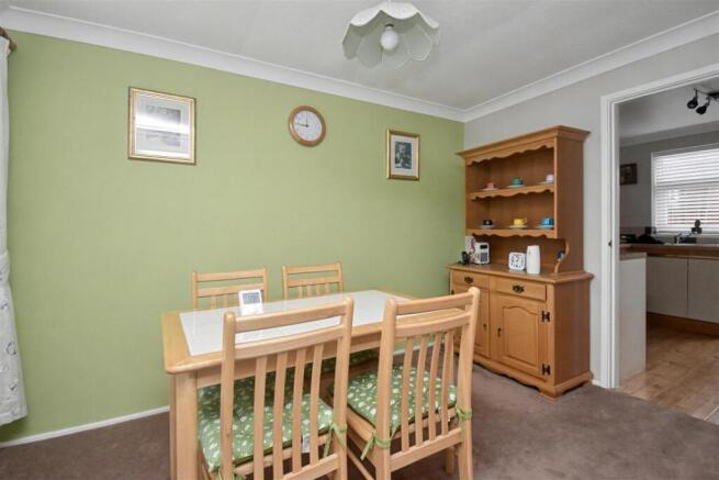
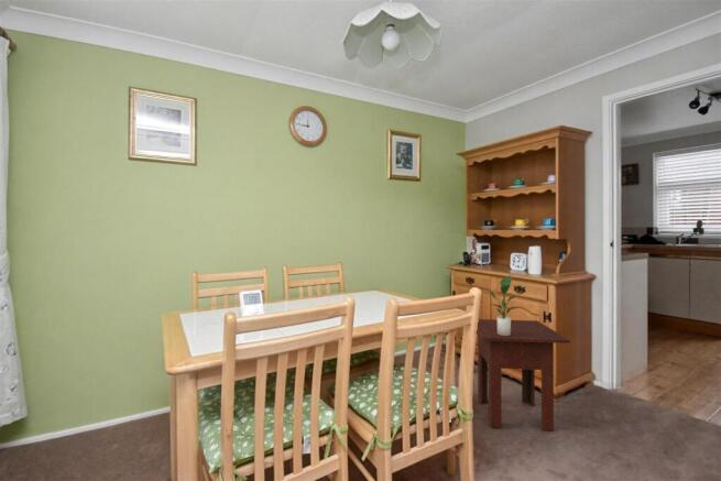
+ side table [476,318,571,431]
+ potted plant [487,275,520,336]
